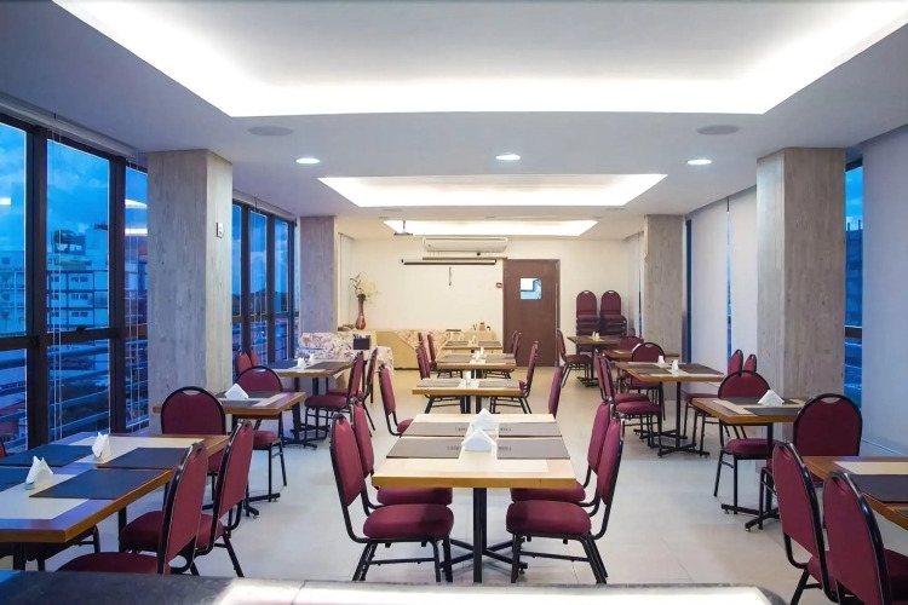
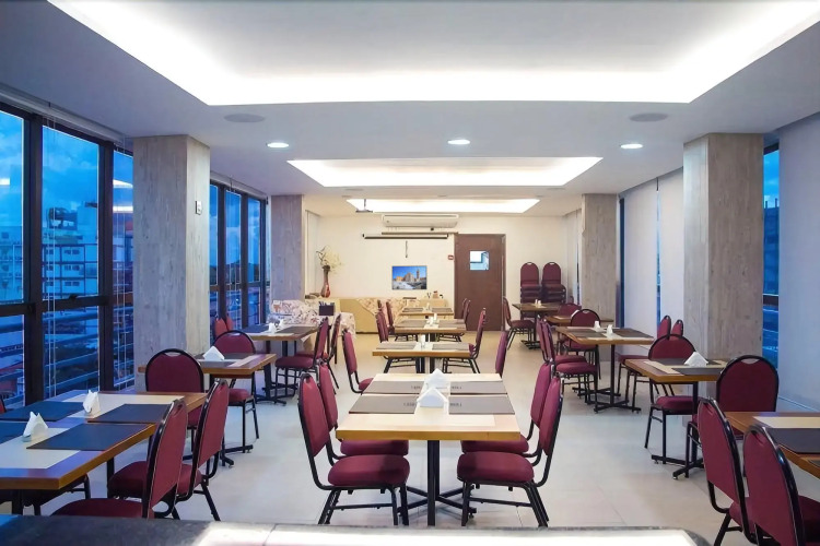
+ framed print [390,264,427,290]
